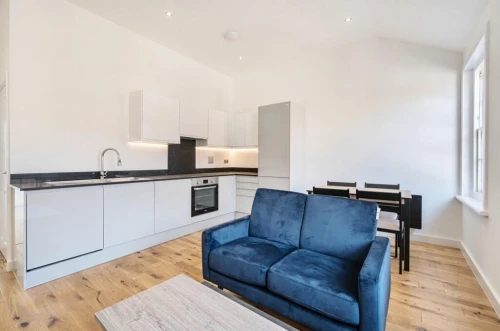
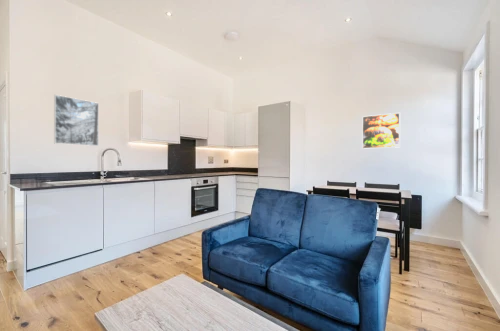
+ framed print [53,94,100,147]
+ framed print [361,112,401,150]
